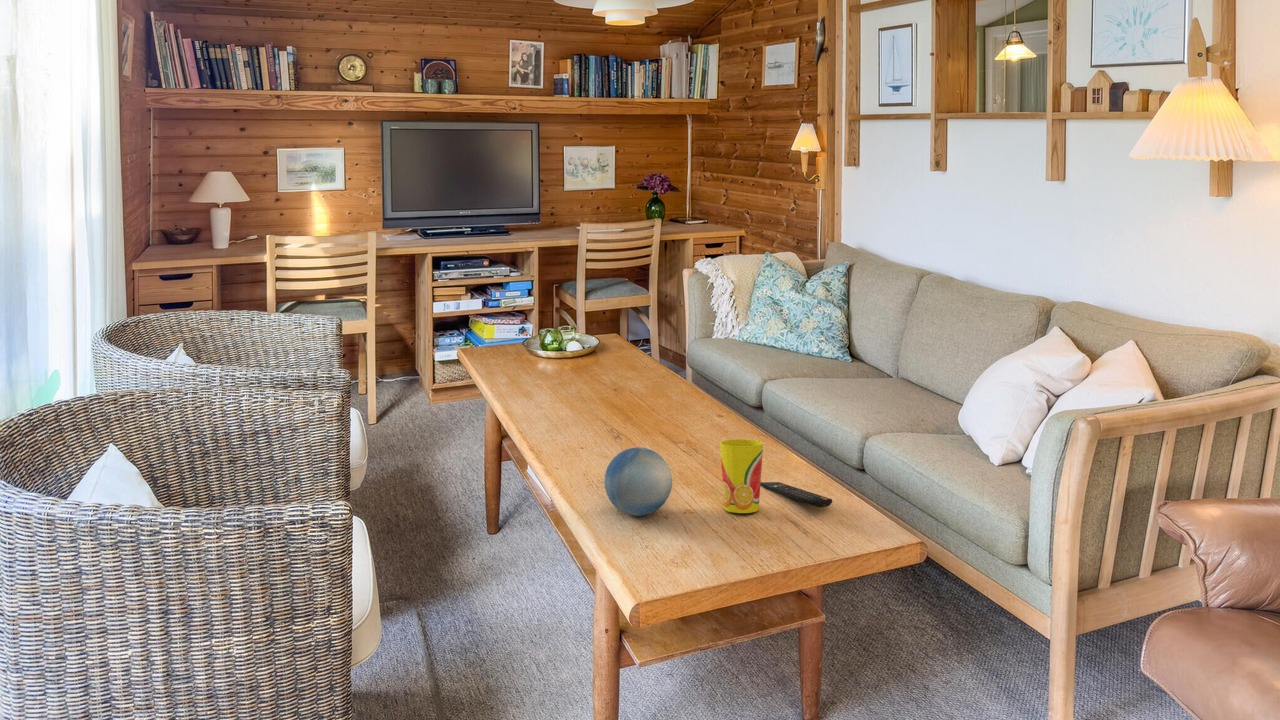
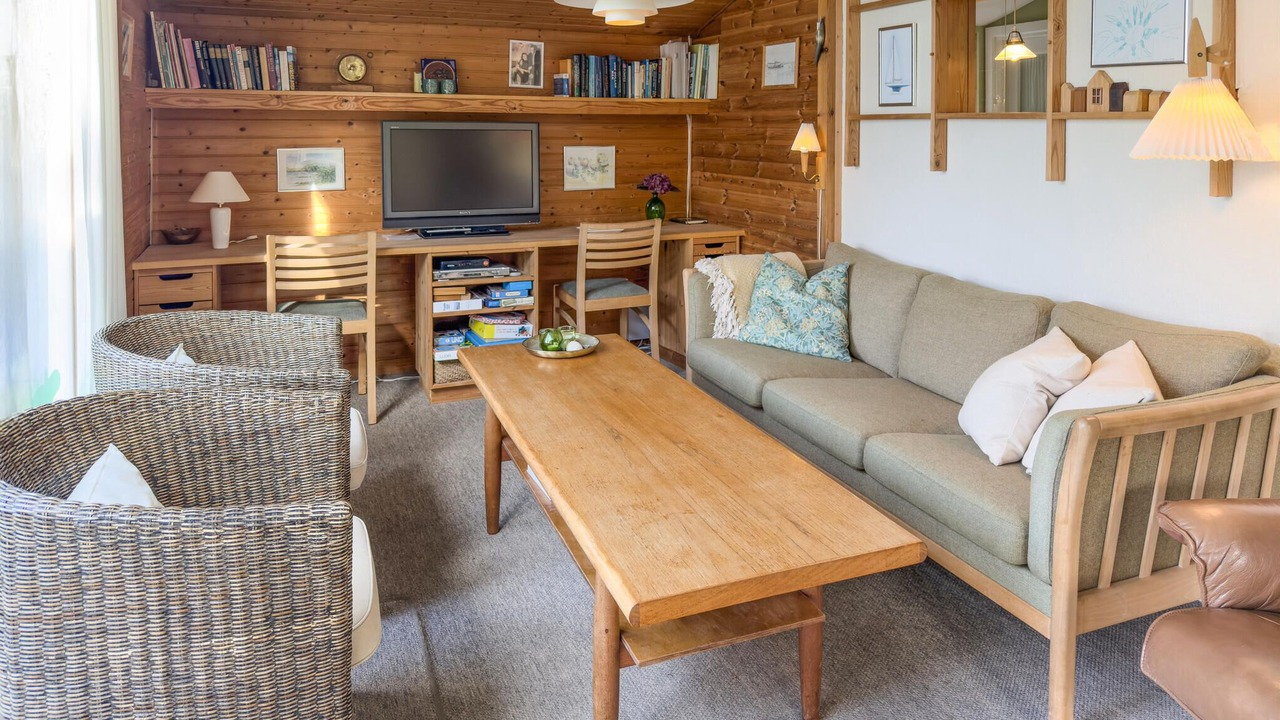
- cup [719,438,764,514]
- decorative ball [603,446,673,517]
- remote control [760,481,833,508]
